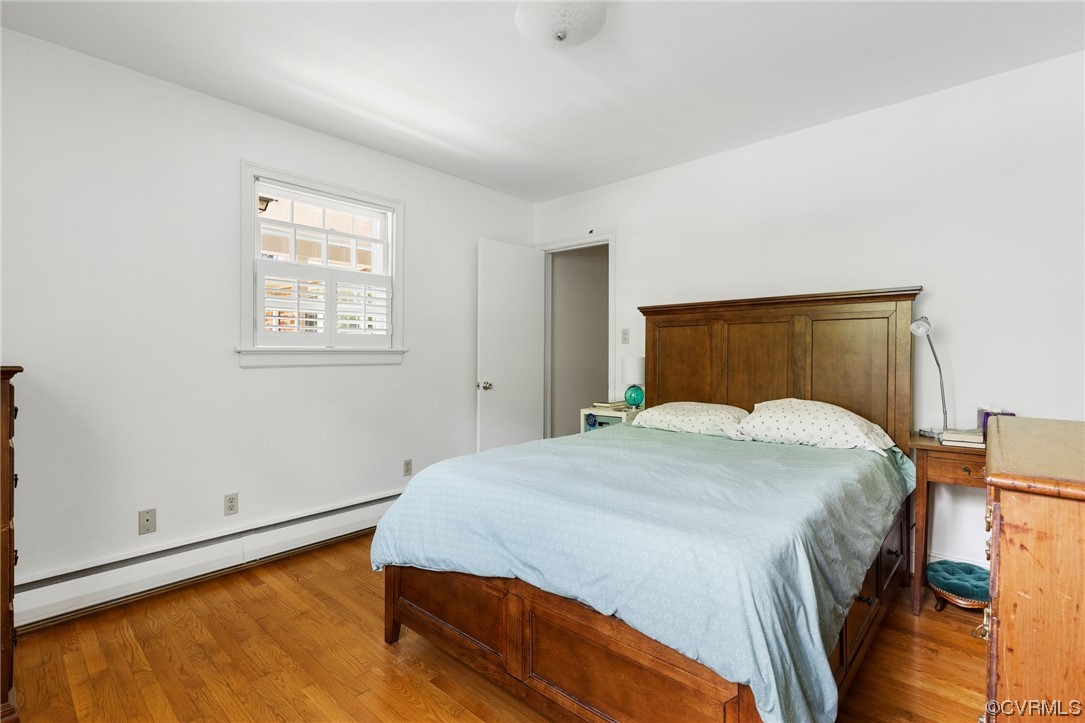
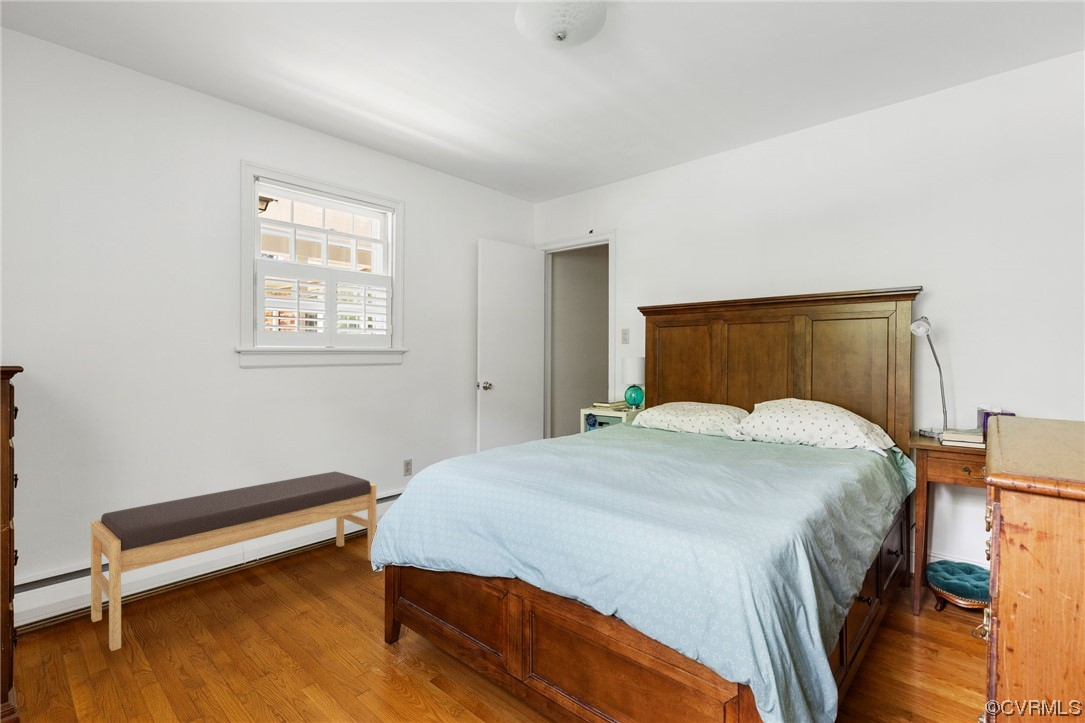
+ bench [90,471,377,652]
